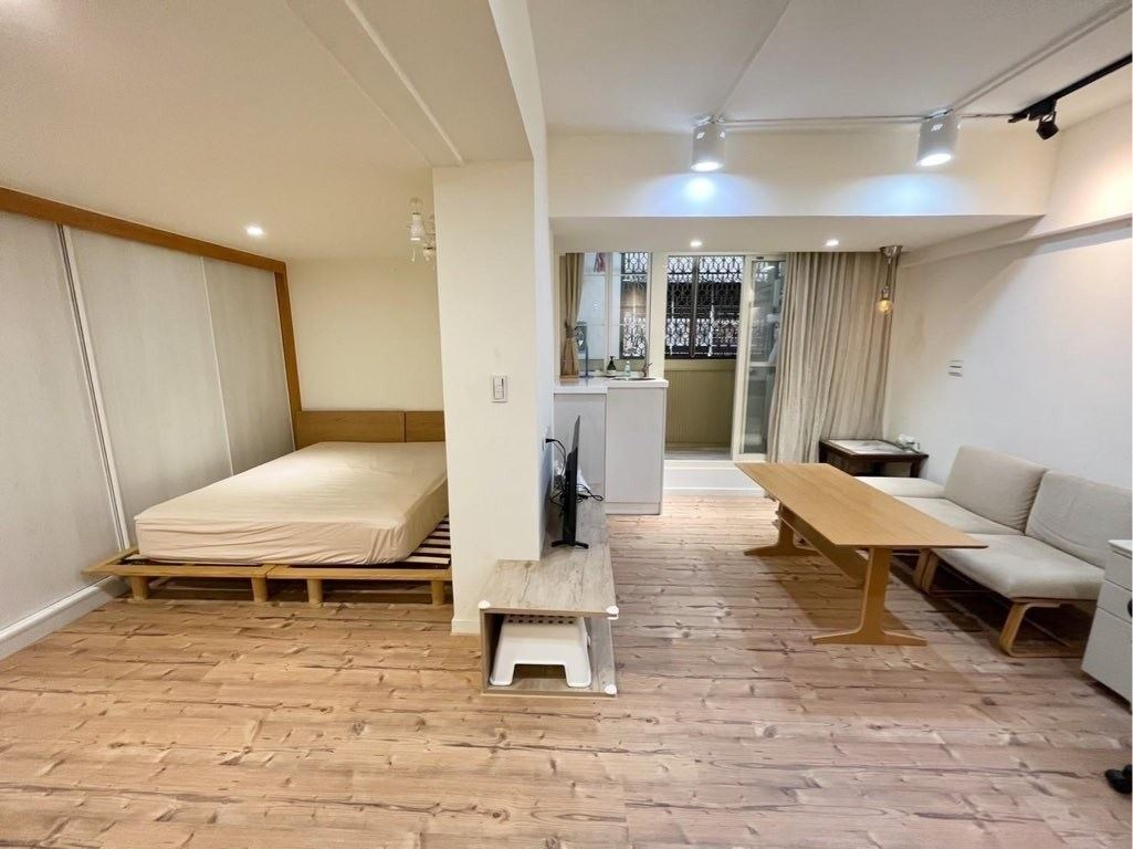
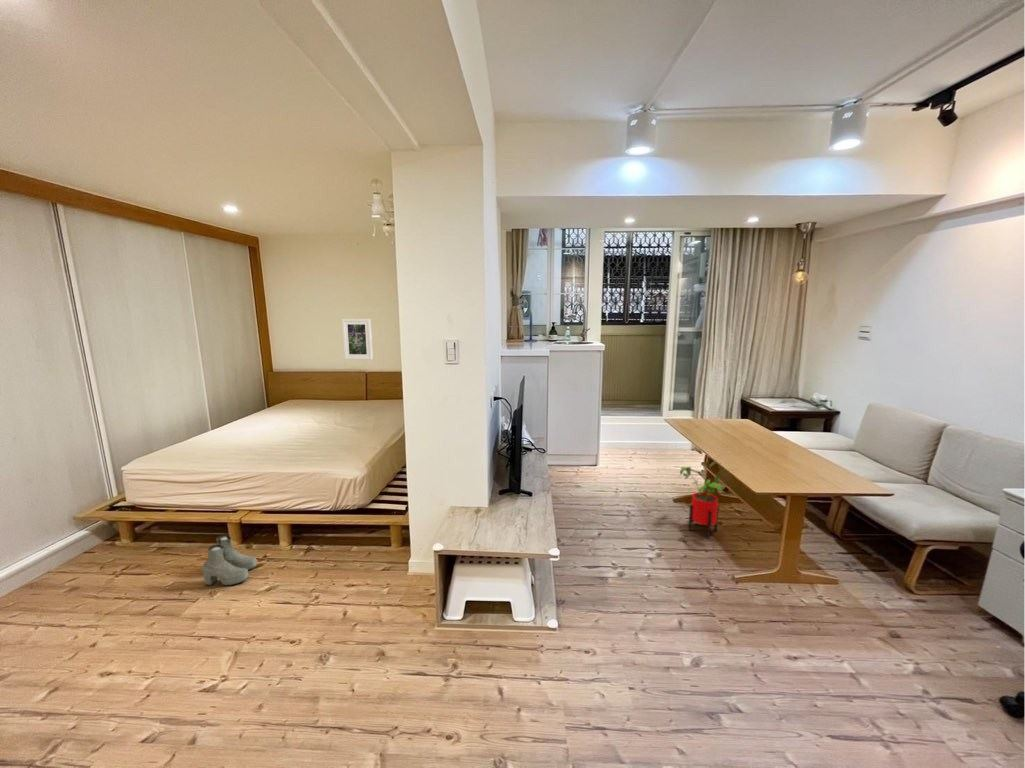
+ house plant [679,461,729,539]
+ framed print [341,318,374,361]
+ boots [201,534,258,586]
